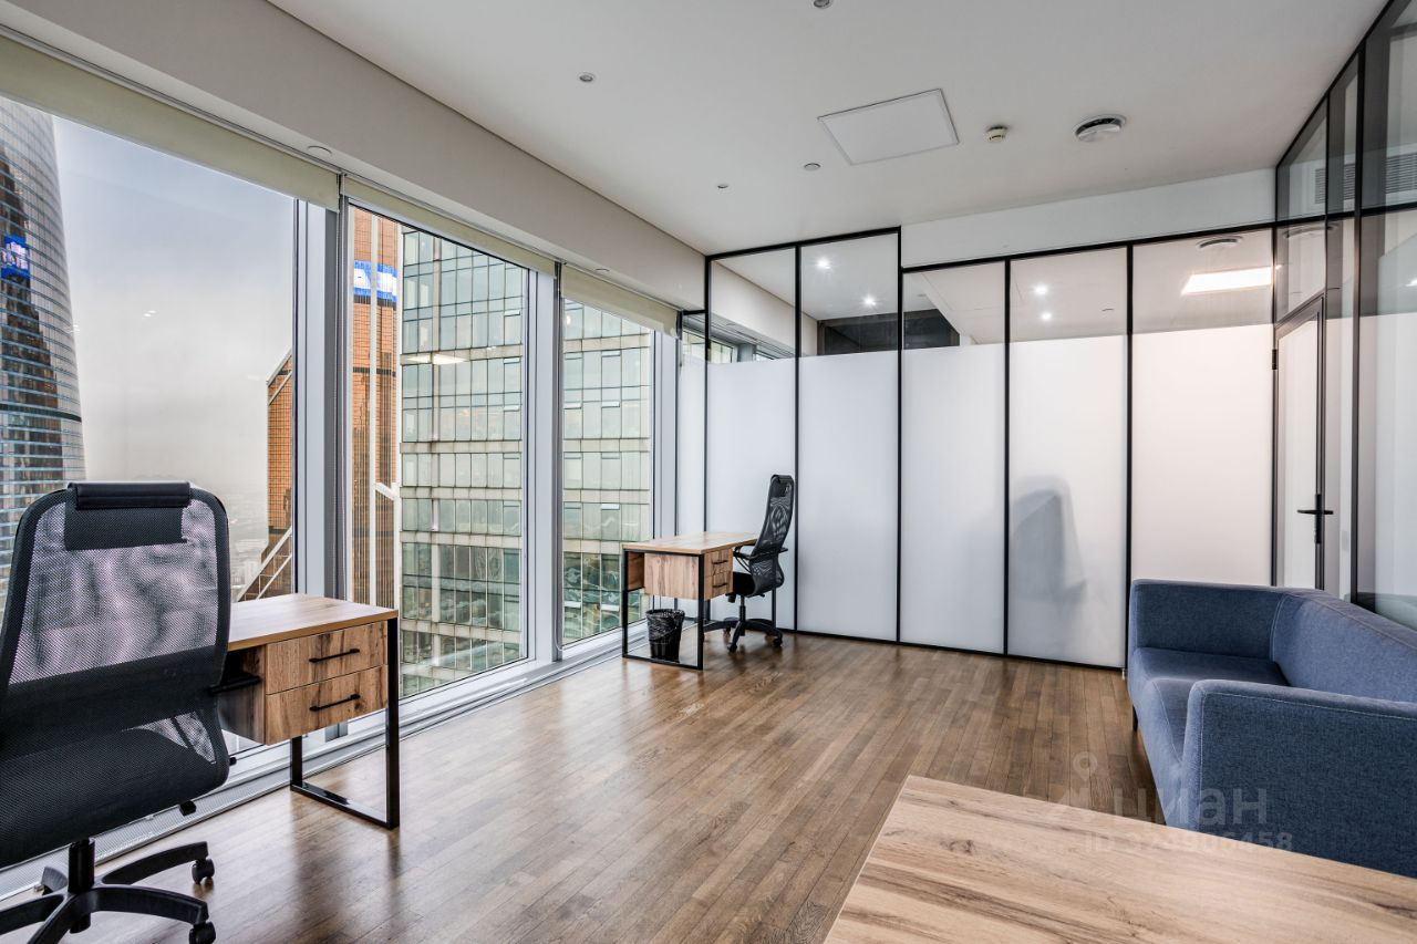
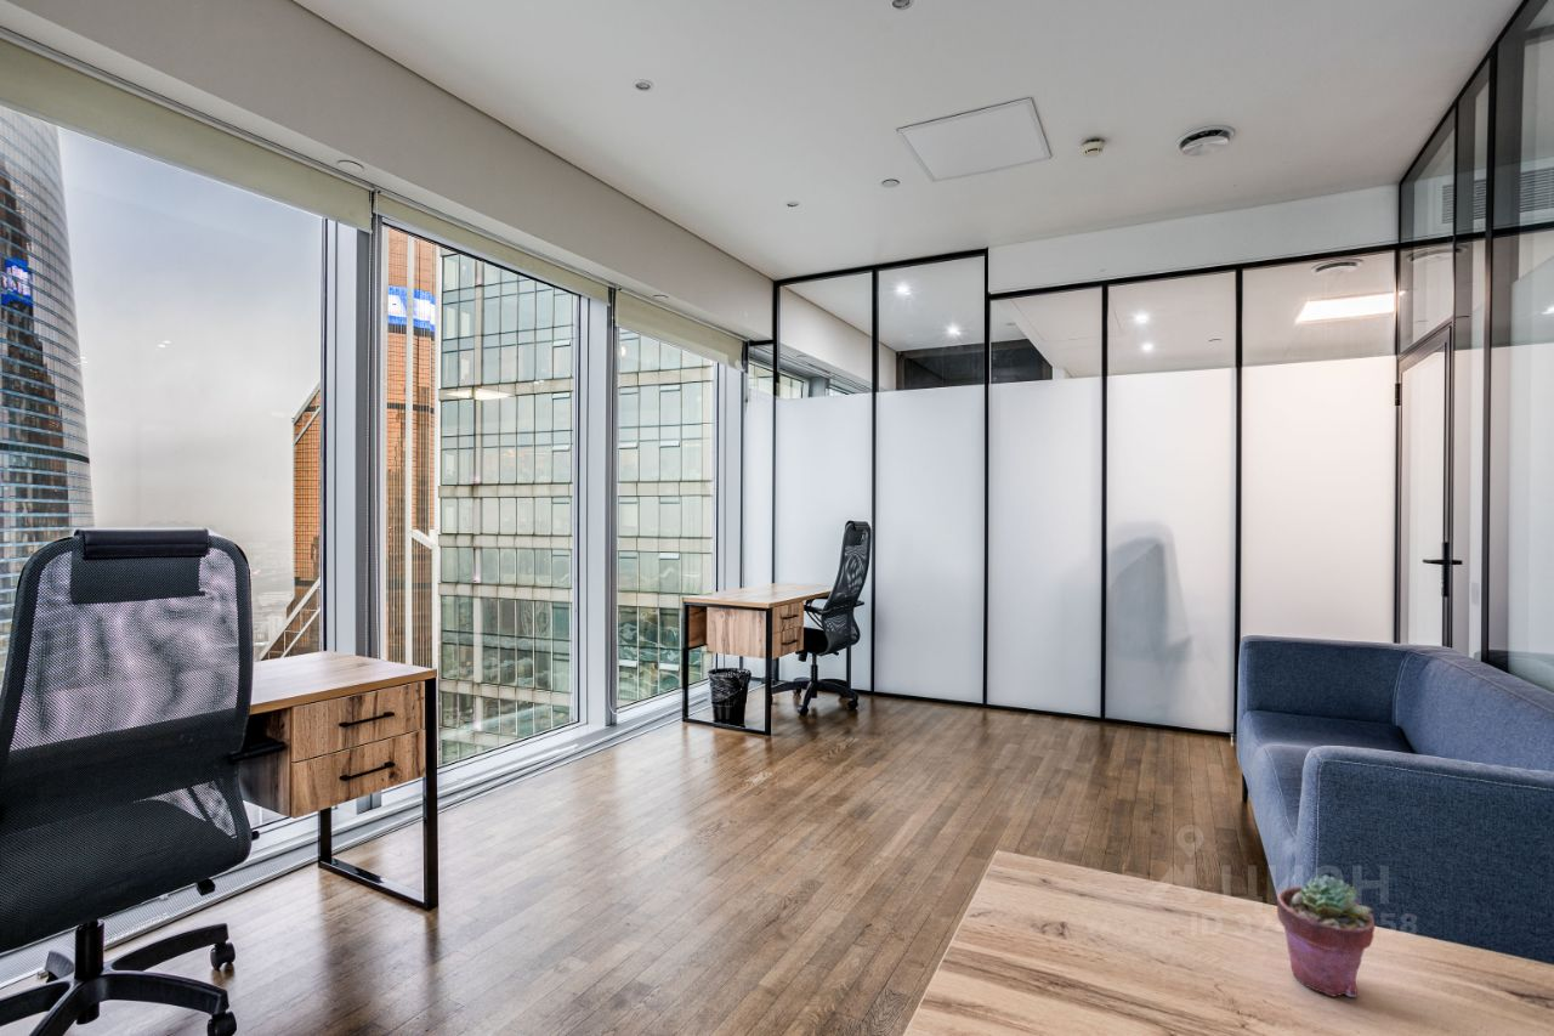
+ potted succulent [1276,873,1376,998]
